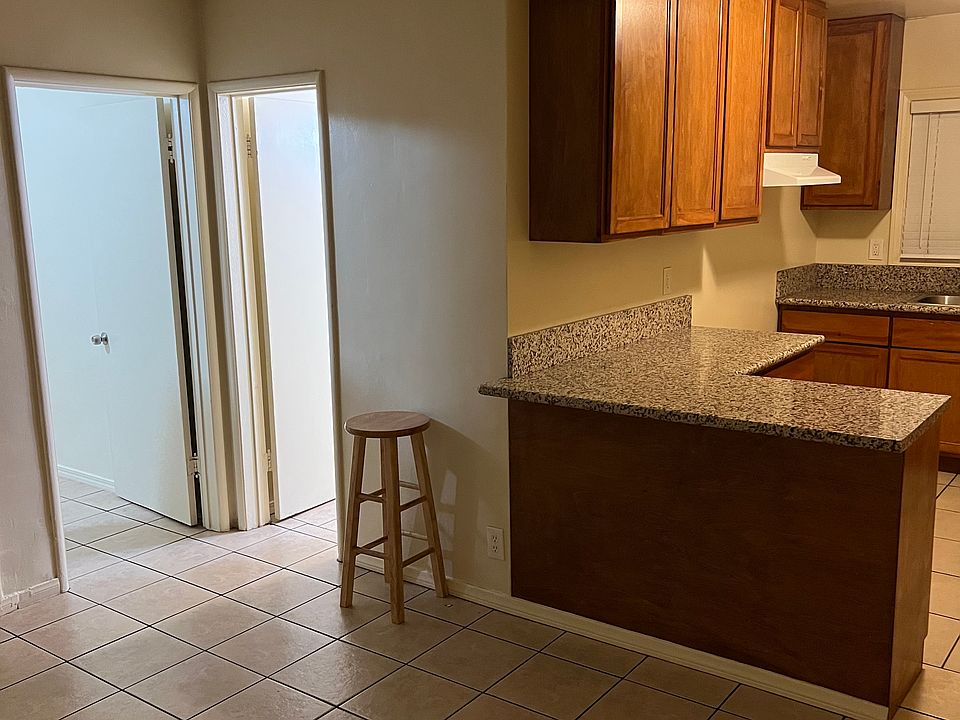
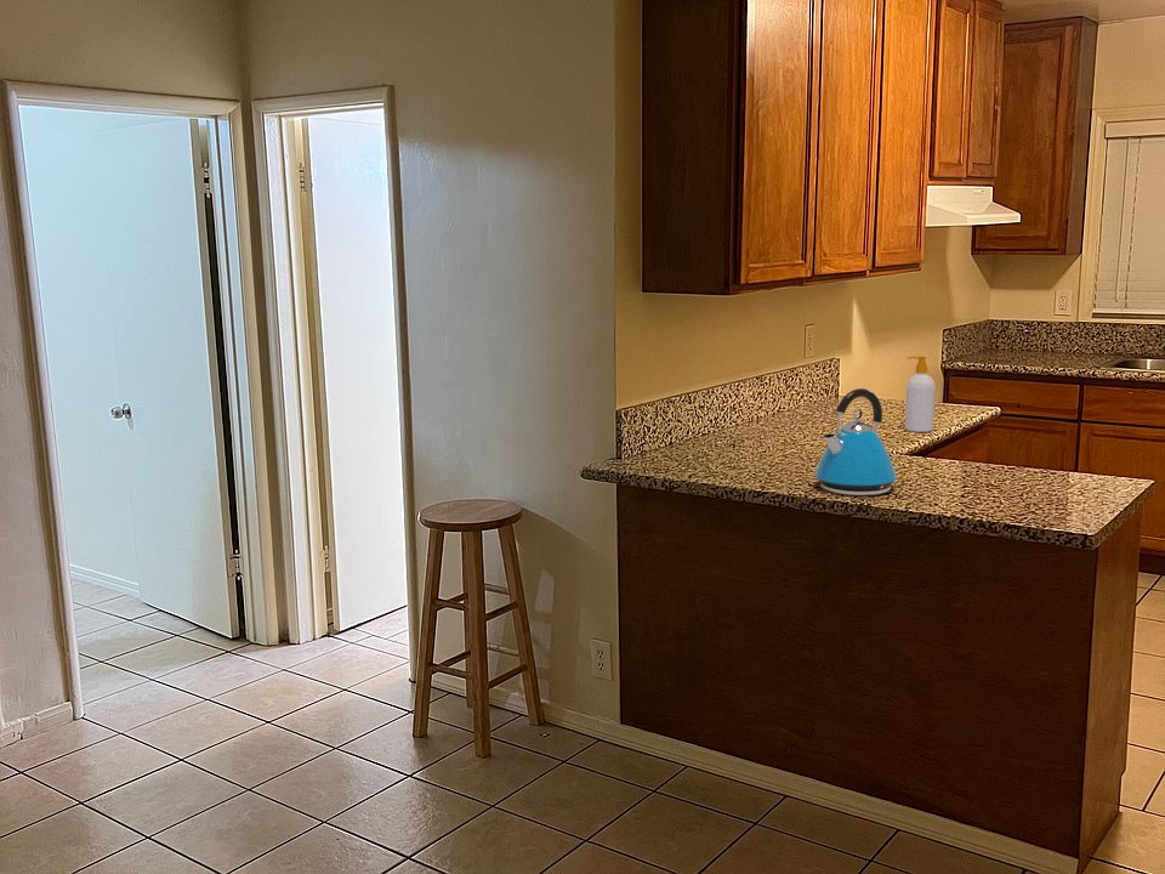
+ kettle [814,387,898,496]
+ soap bottle [904,354,936,433]
